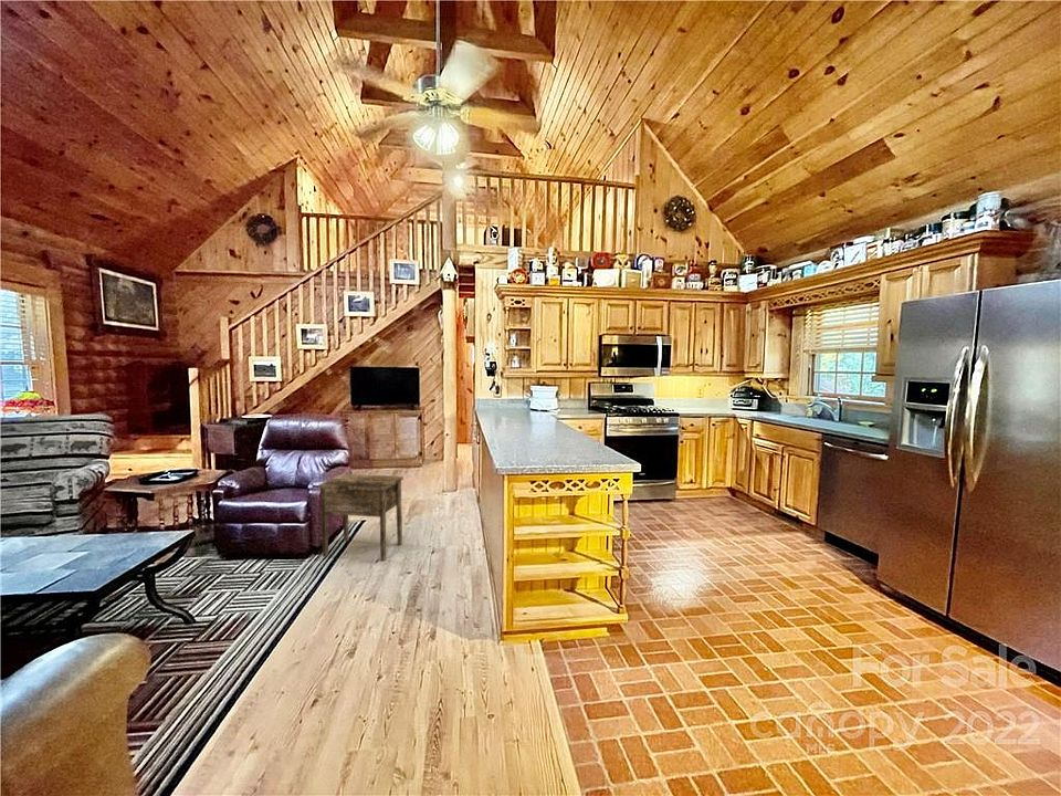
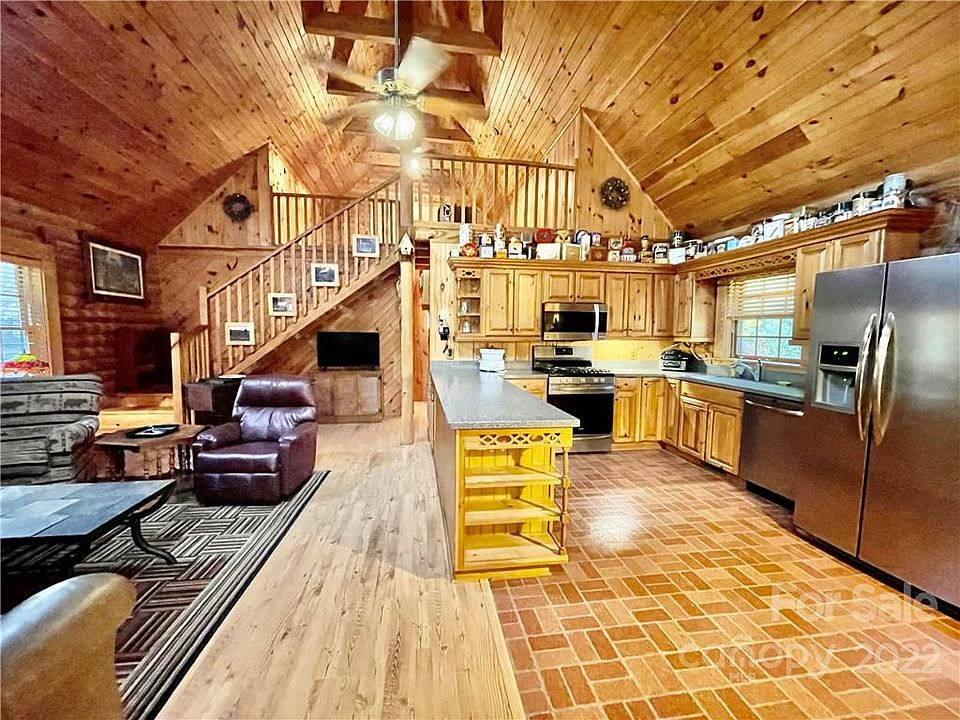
- side table [317,473,405,562]
